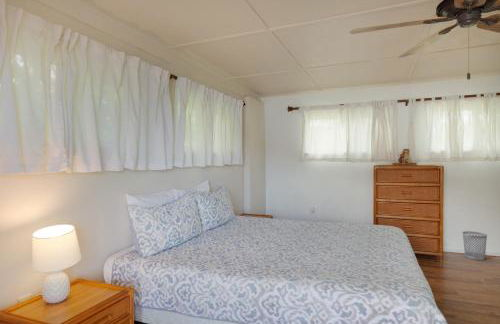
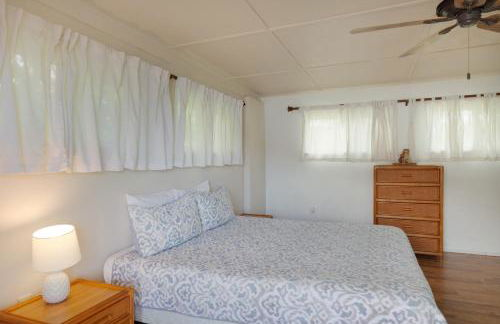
- wastebasket [462,230,488,261]
